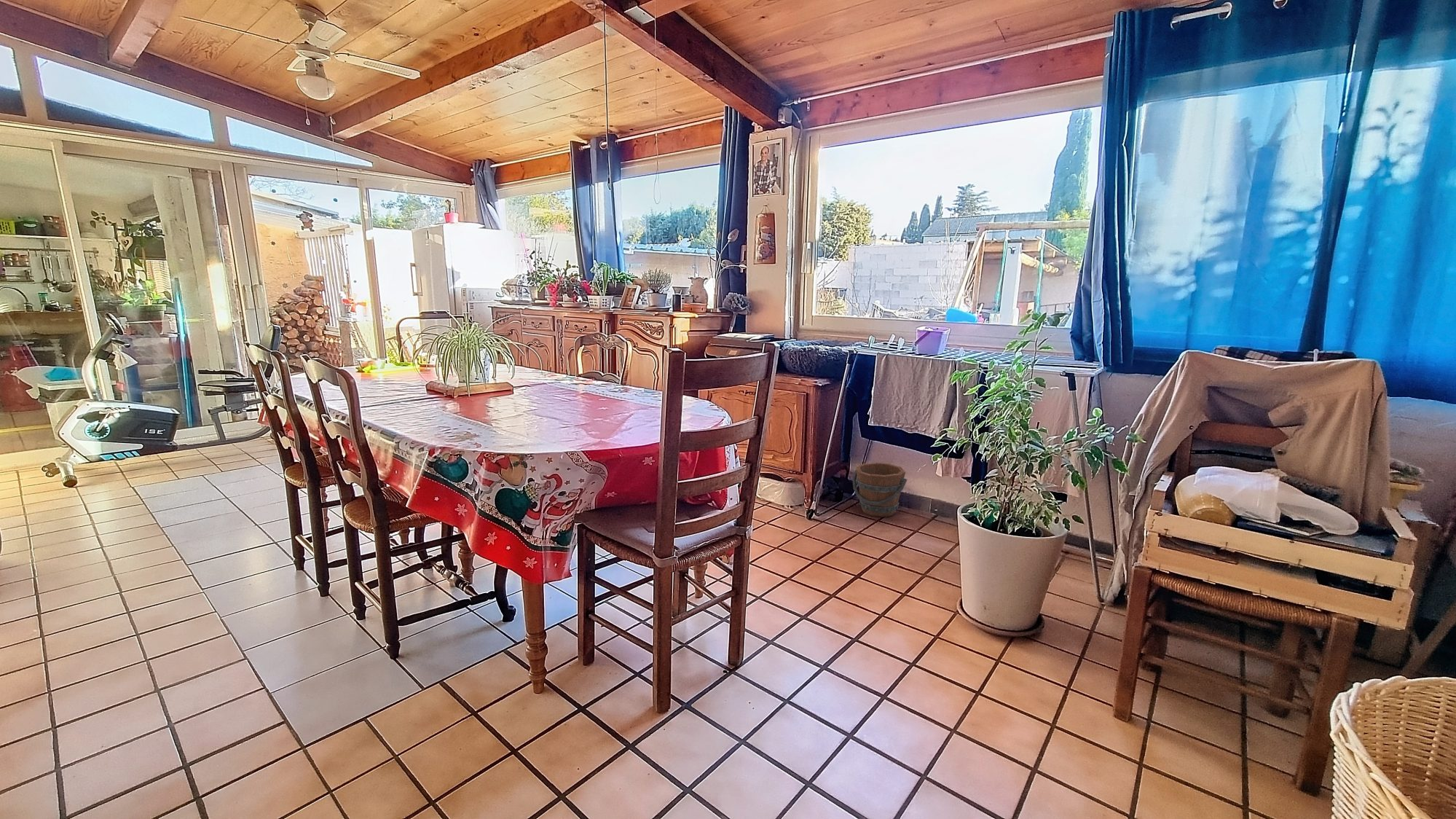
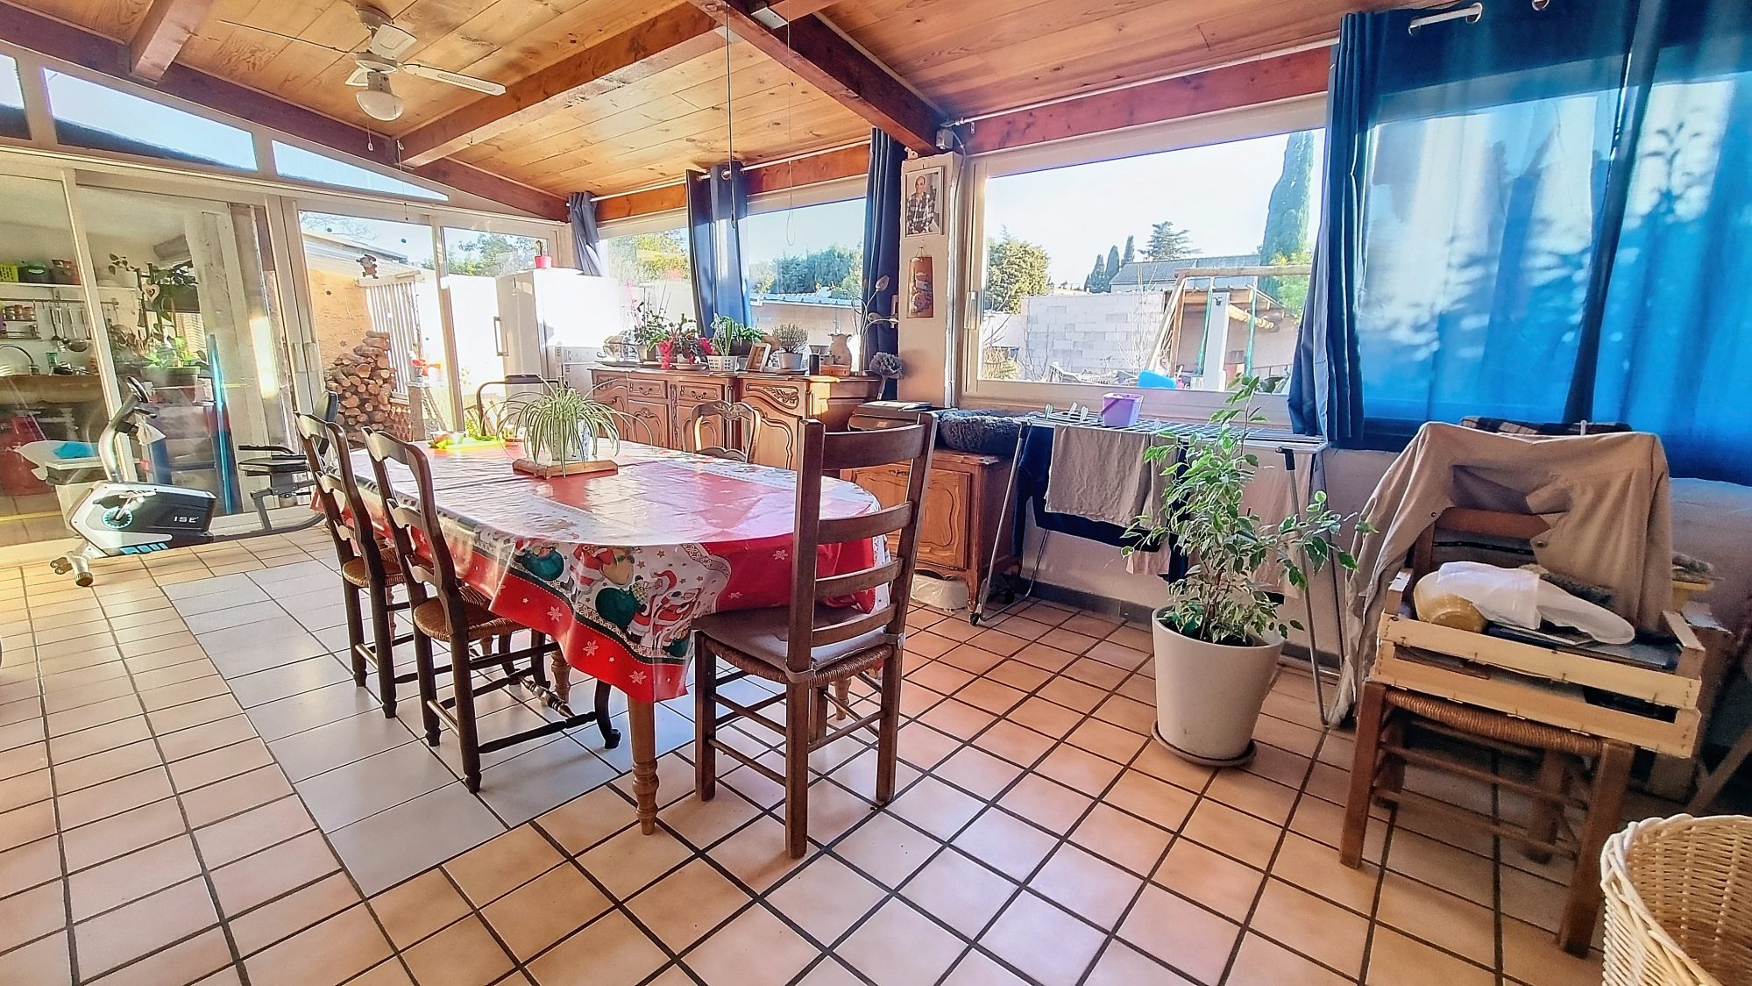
- bucket [852,462,908,518]
